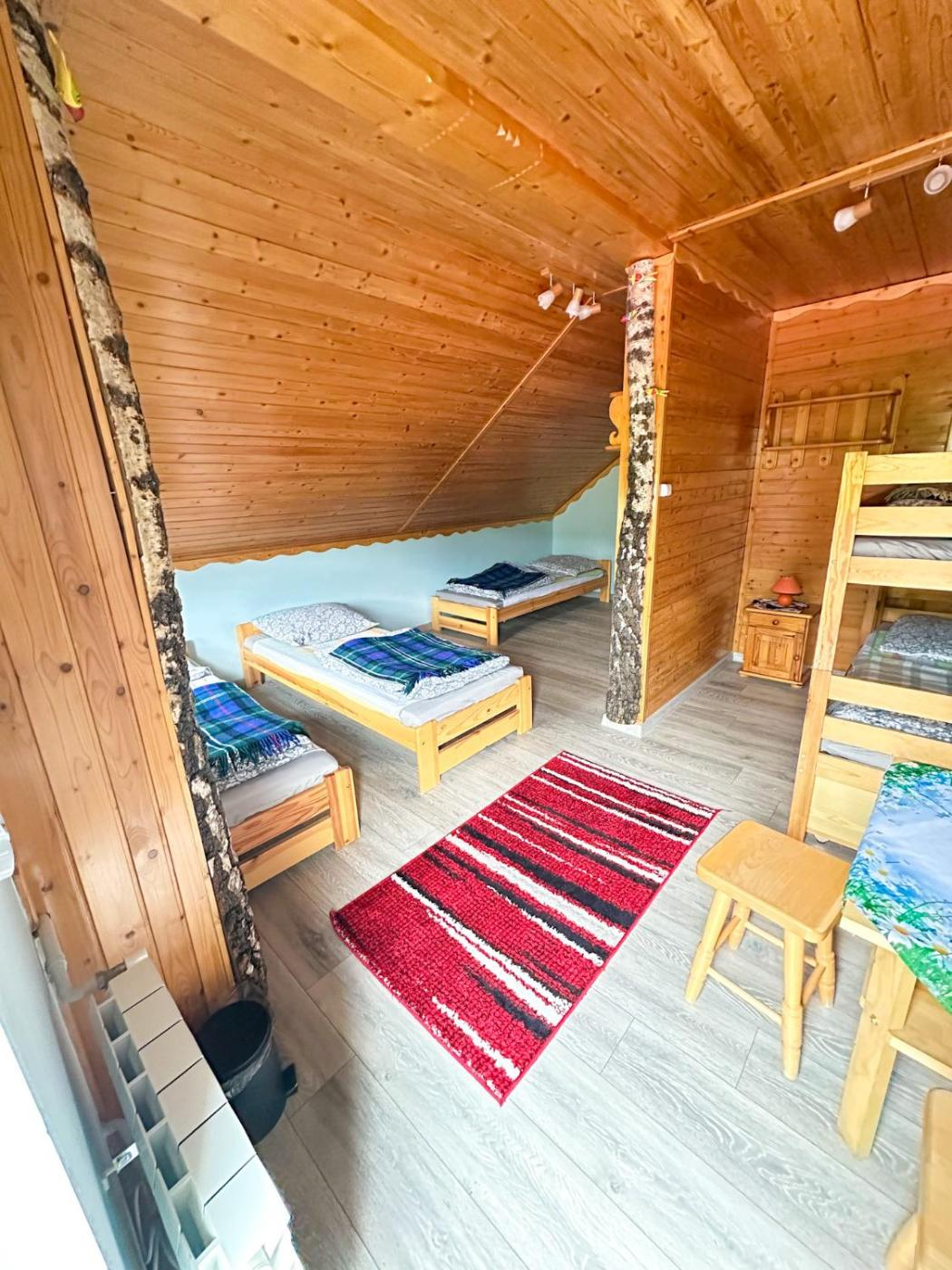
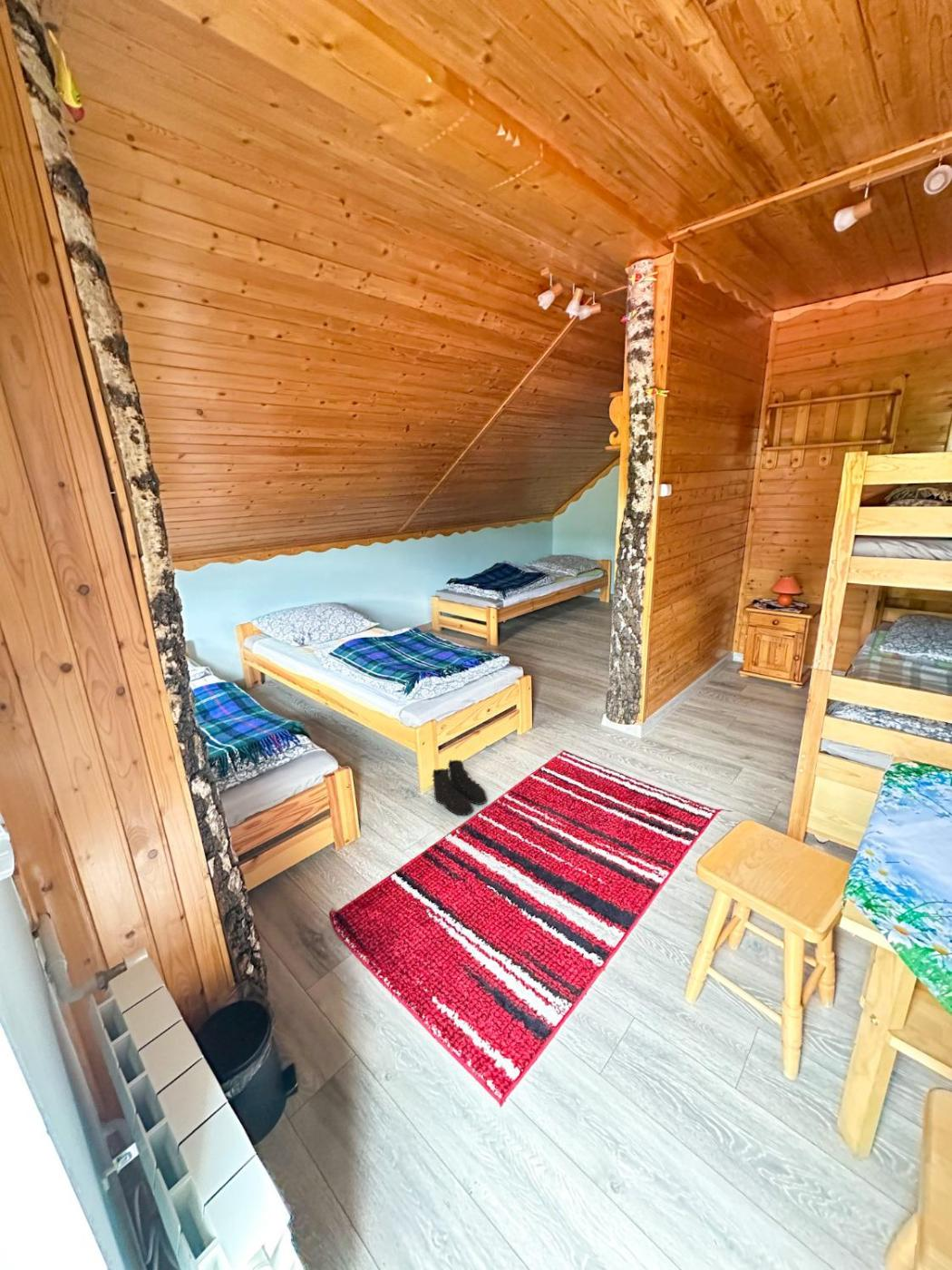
+ boots [431,759,488,816]
